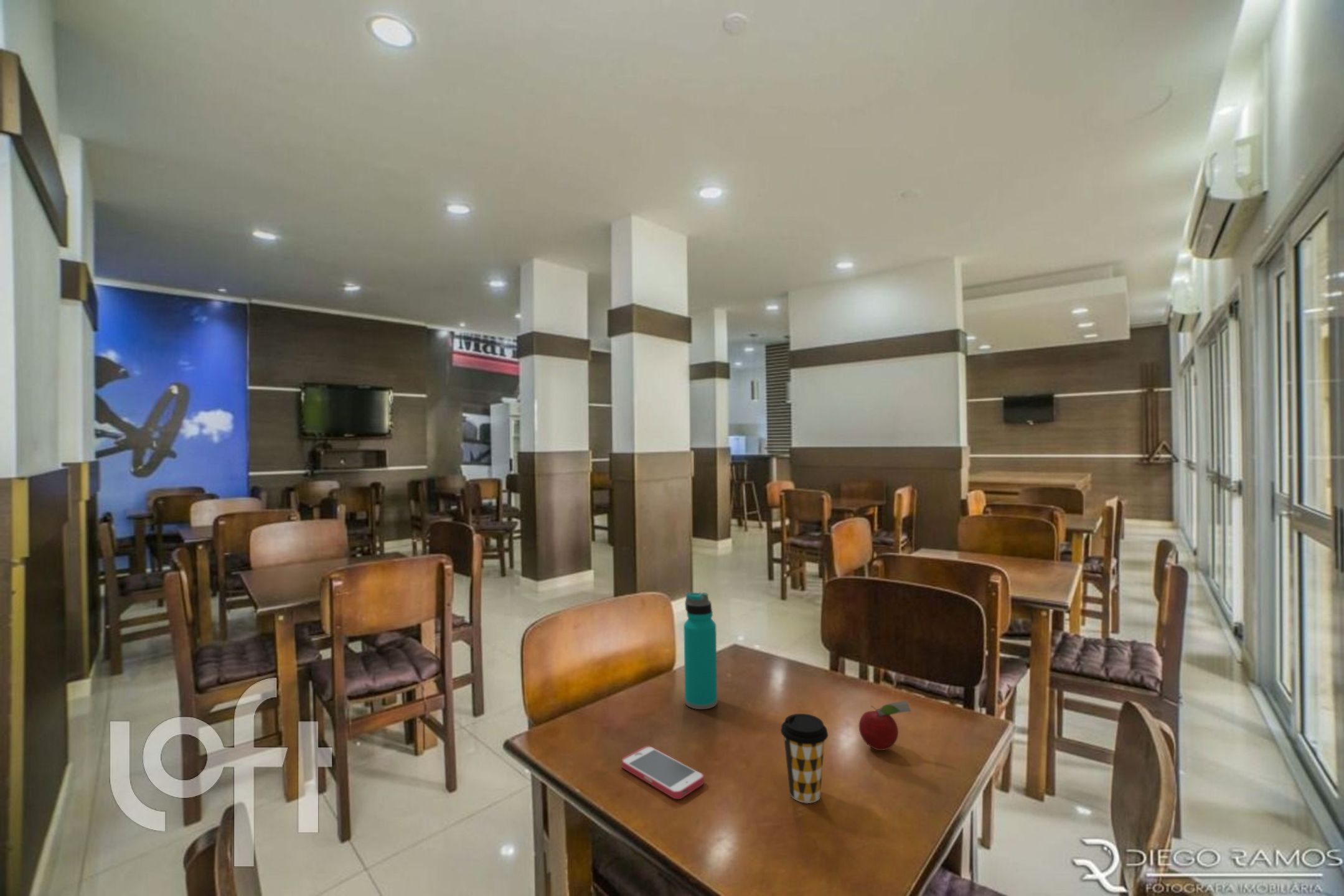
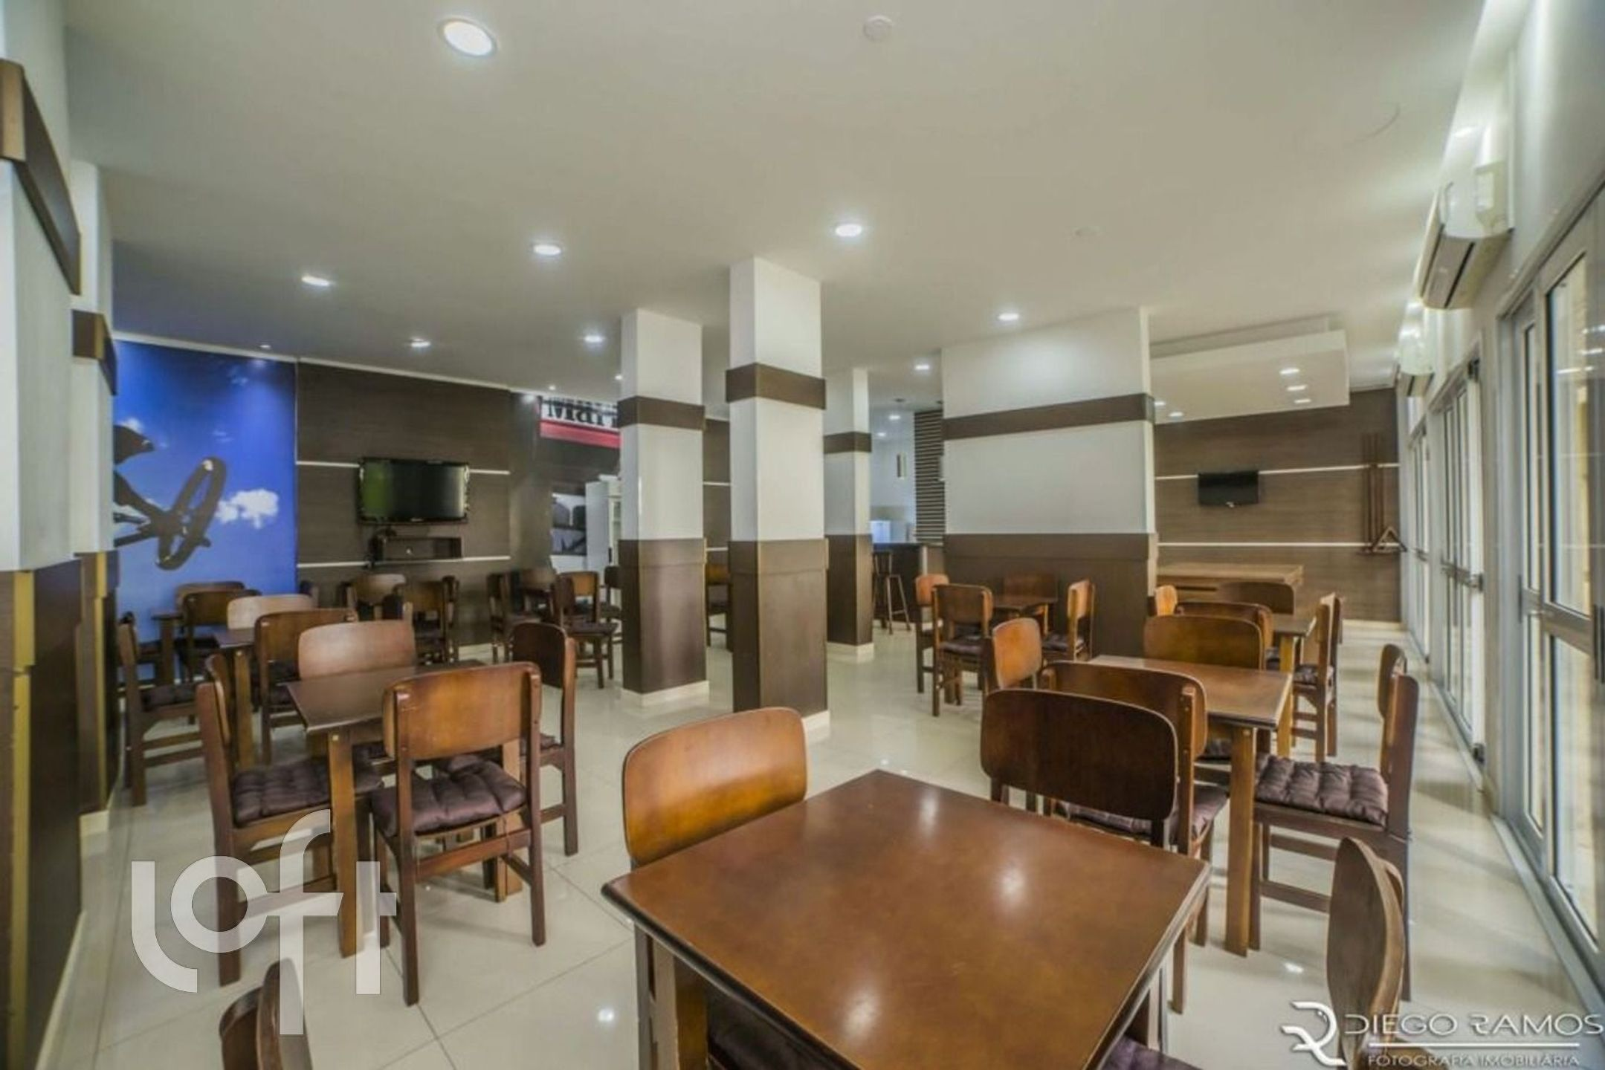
- smartphone [621,745,705,800]
- water bottle [683,592,718,710]
- fruit [858,700,912,751]
- coffee cup [780,713,829,804]
